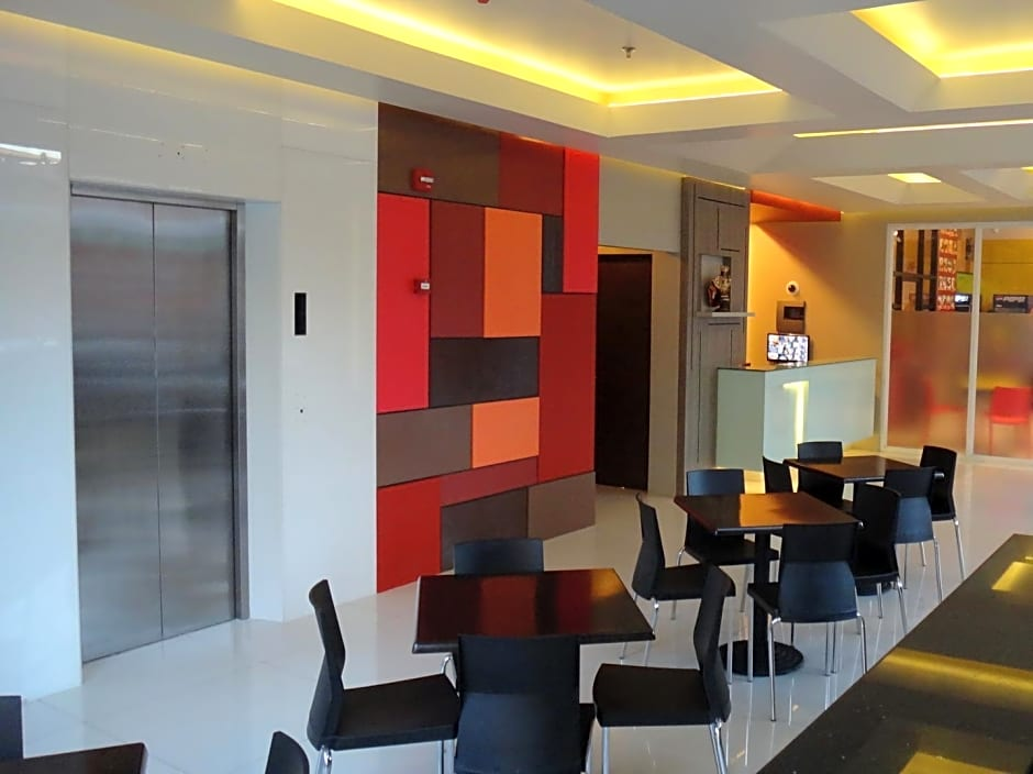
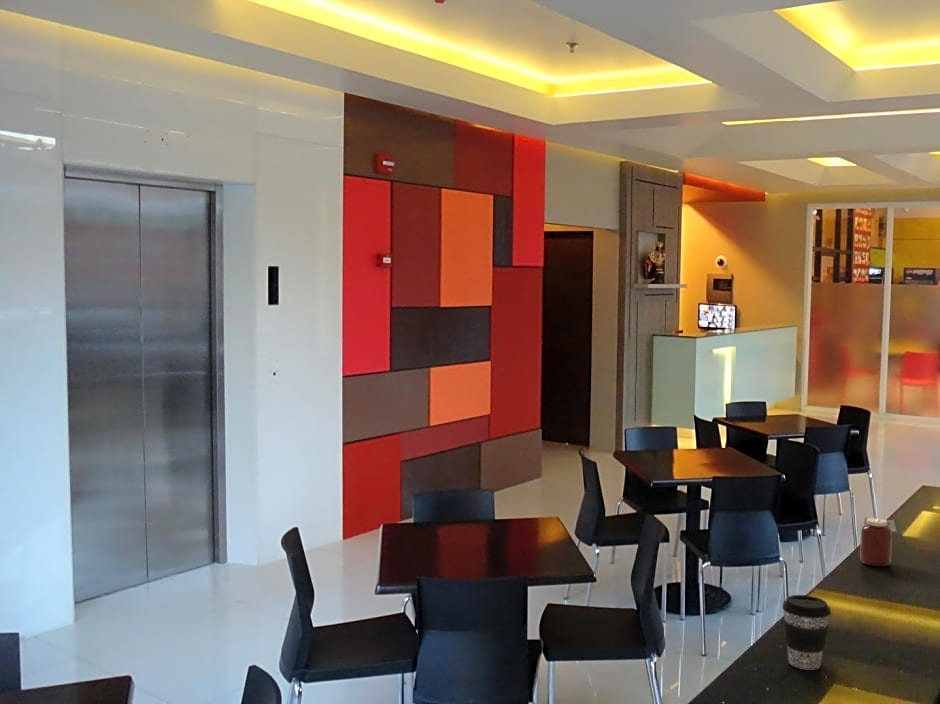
+ coffee cup [781,594,832,671]
+ jar [859,516,897,567]
